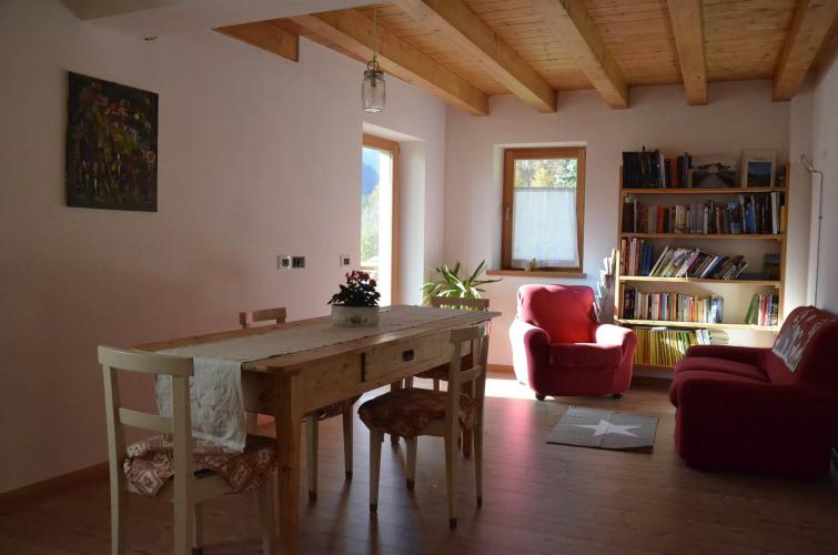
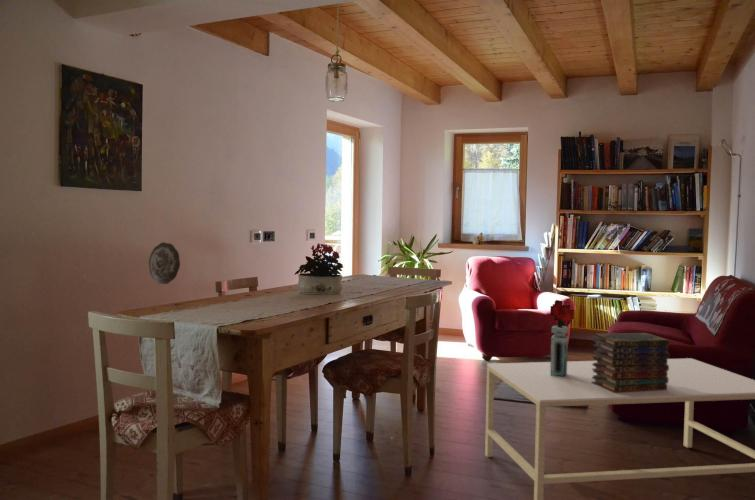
+ potted flower [549,299,575,377]
+ decorative plate [148,241,181,285]
+ book stack [591,332,670,393]
+ coffee table [484,357,755,500]
